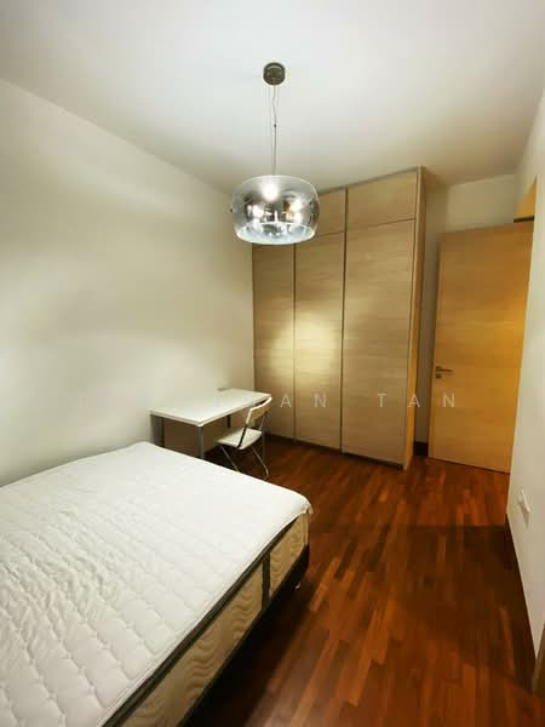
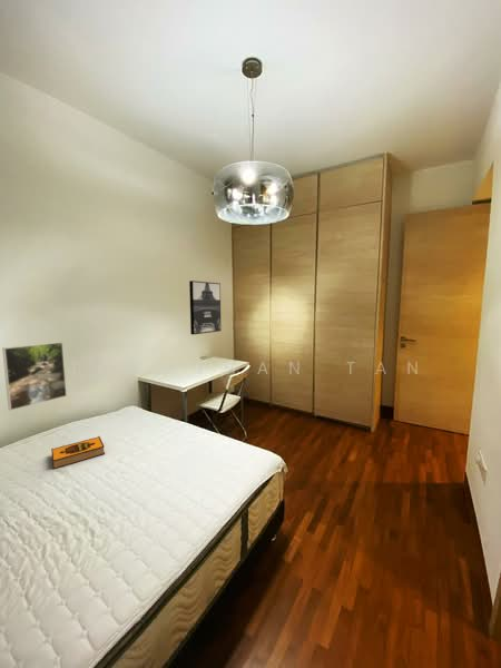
+ wall art [188,279,222,336]
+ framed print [1,341,68,412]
+ hardback book [50,435,106,470]
